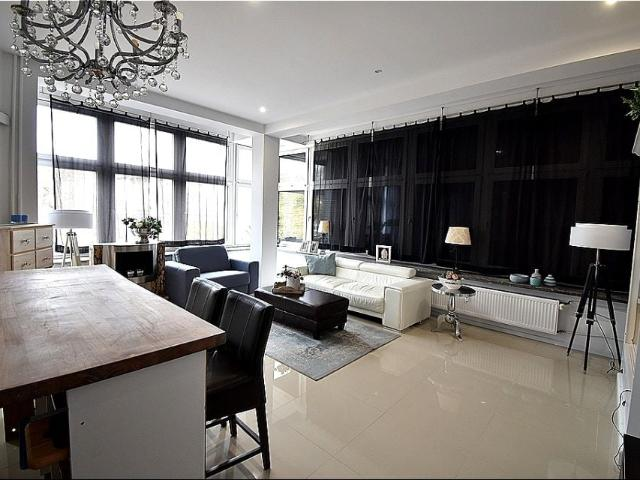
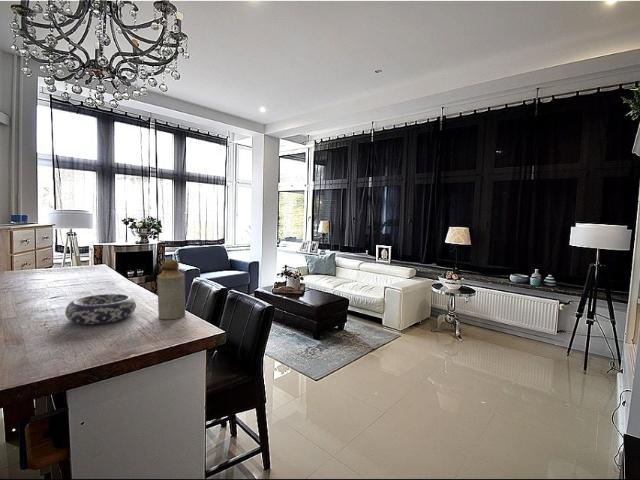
+ bottle [156,259,186,320]
+ decorative bowl [64,293,137,325]
